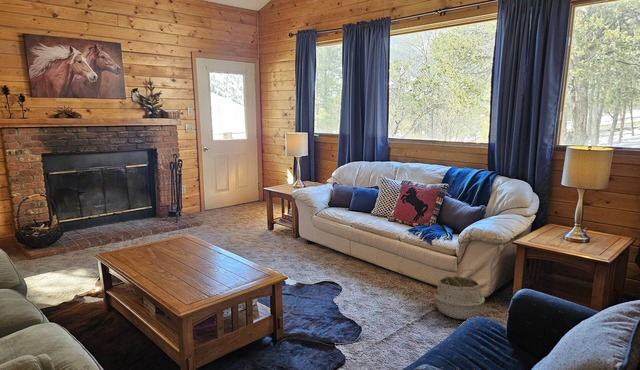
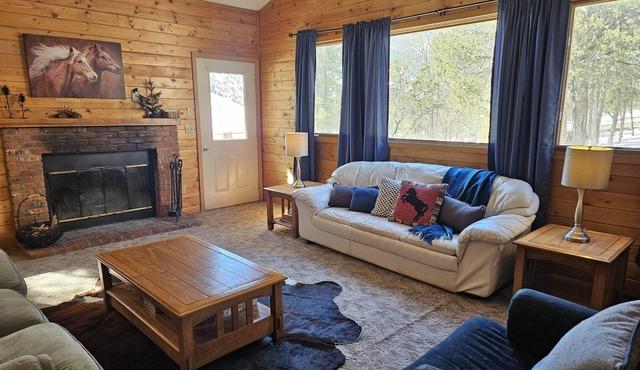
- woven basket [433,268,486,321]
